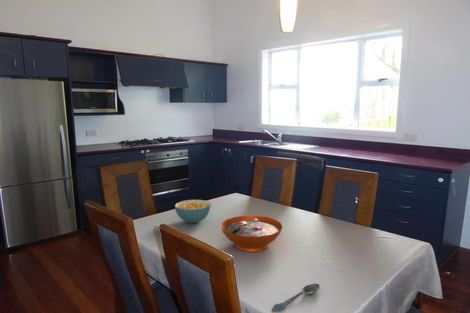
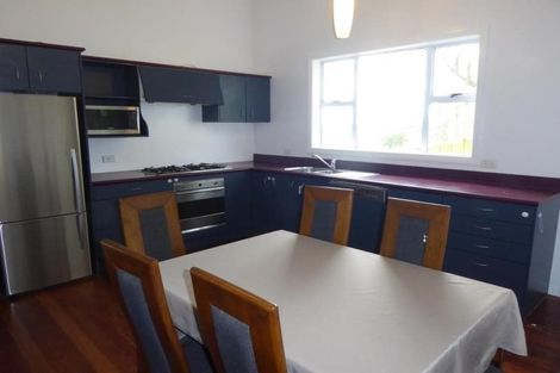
- decorative bowl [220,215,283,252]
- cereal bowl [174,199,212,224]
- spoon [270,283,321,313]
